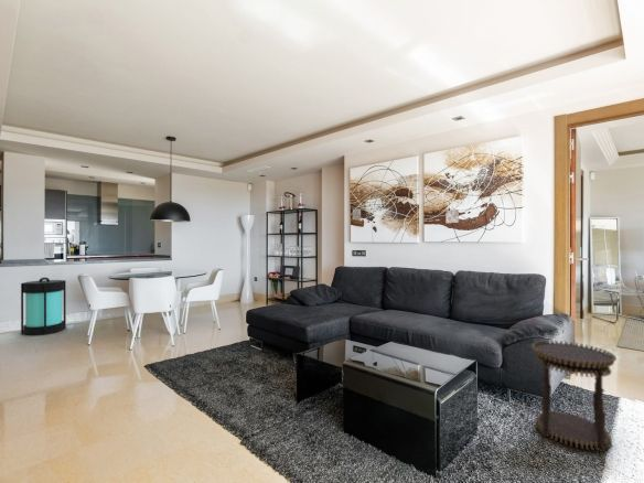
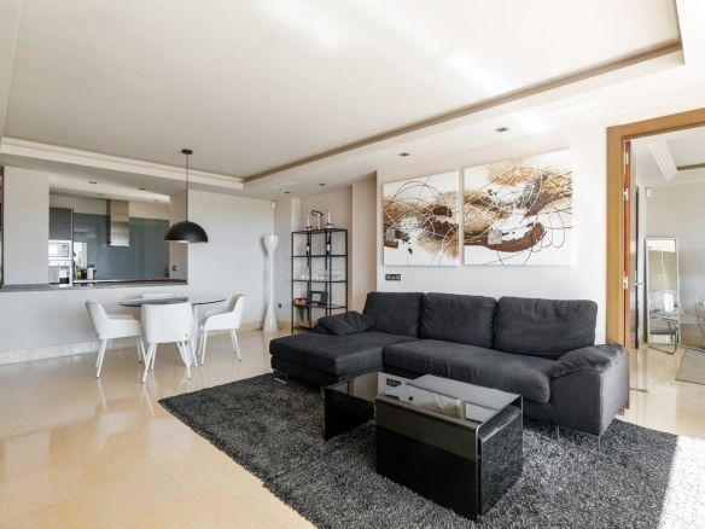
- lantern [20,277,67,336]
- side table [530,340,618,453]
